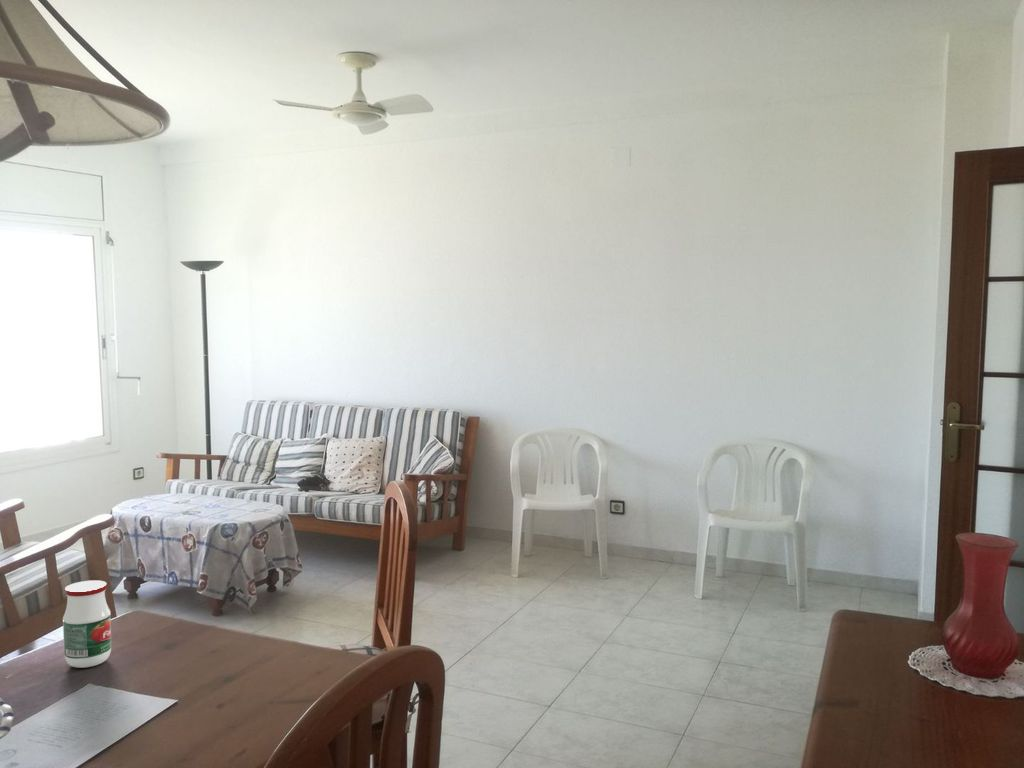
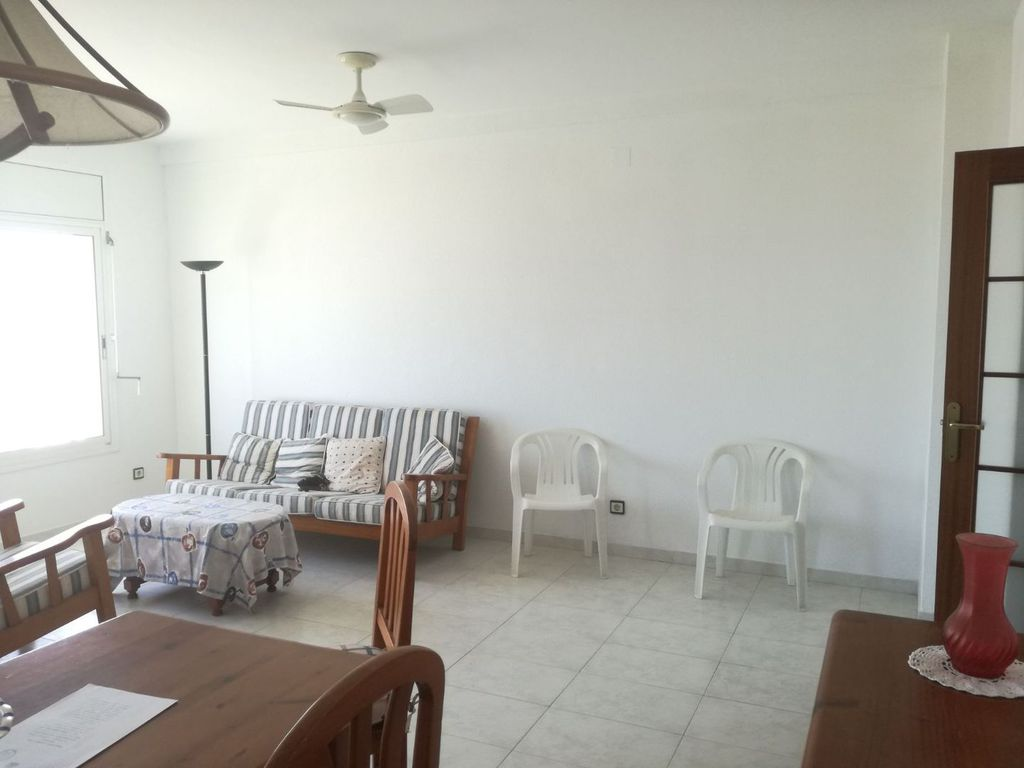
- jar [62,579,112,669]
